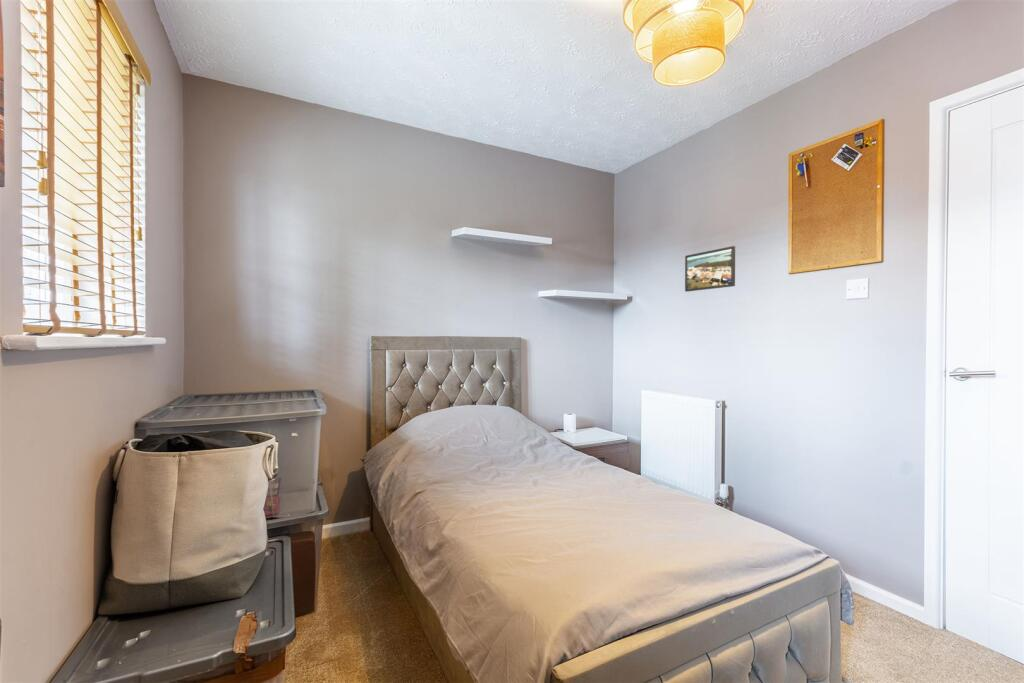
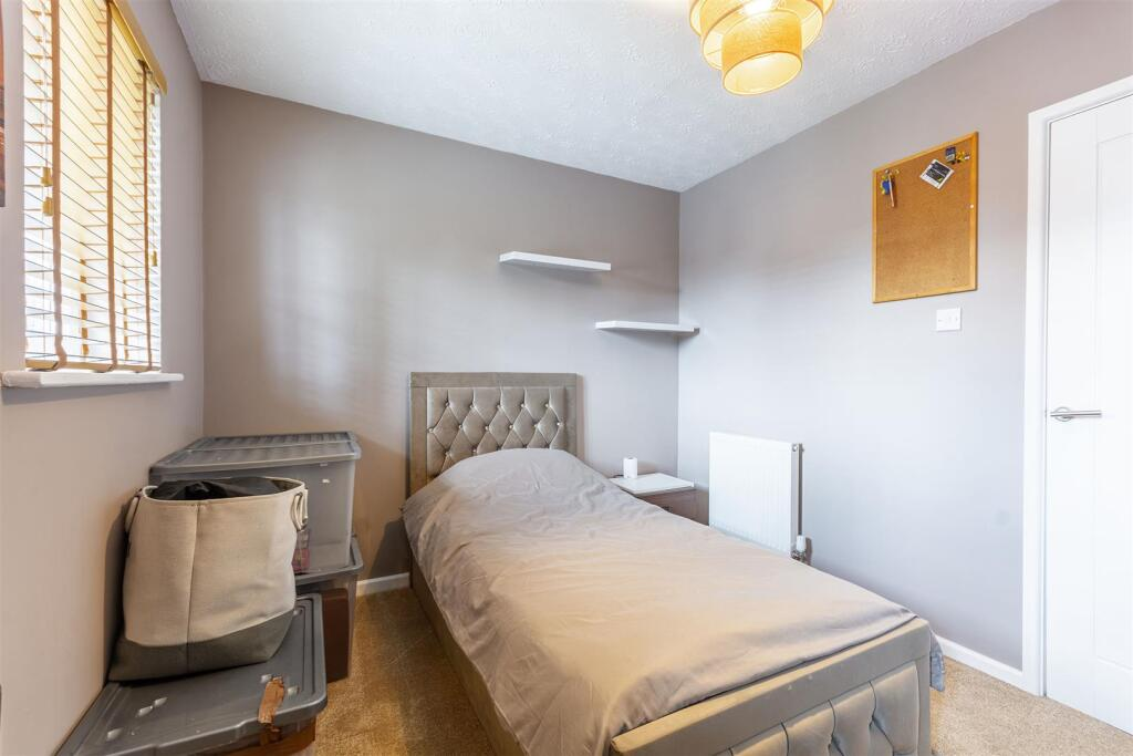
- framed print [684,245,736,293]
